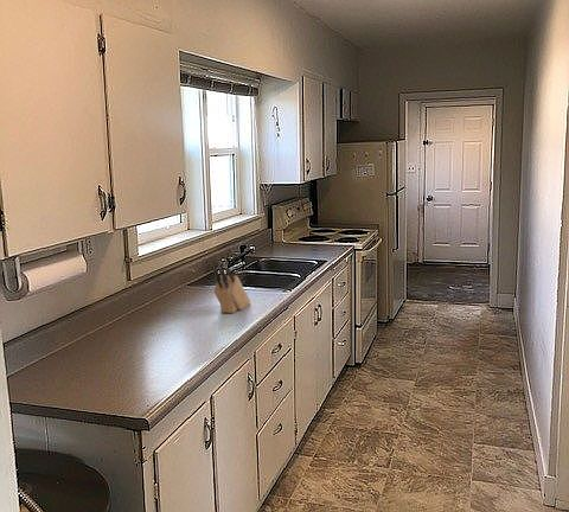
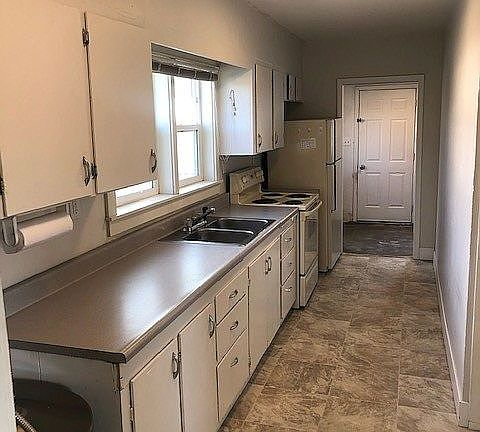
- knife block [212,265,251,314]
